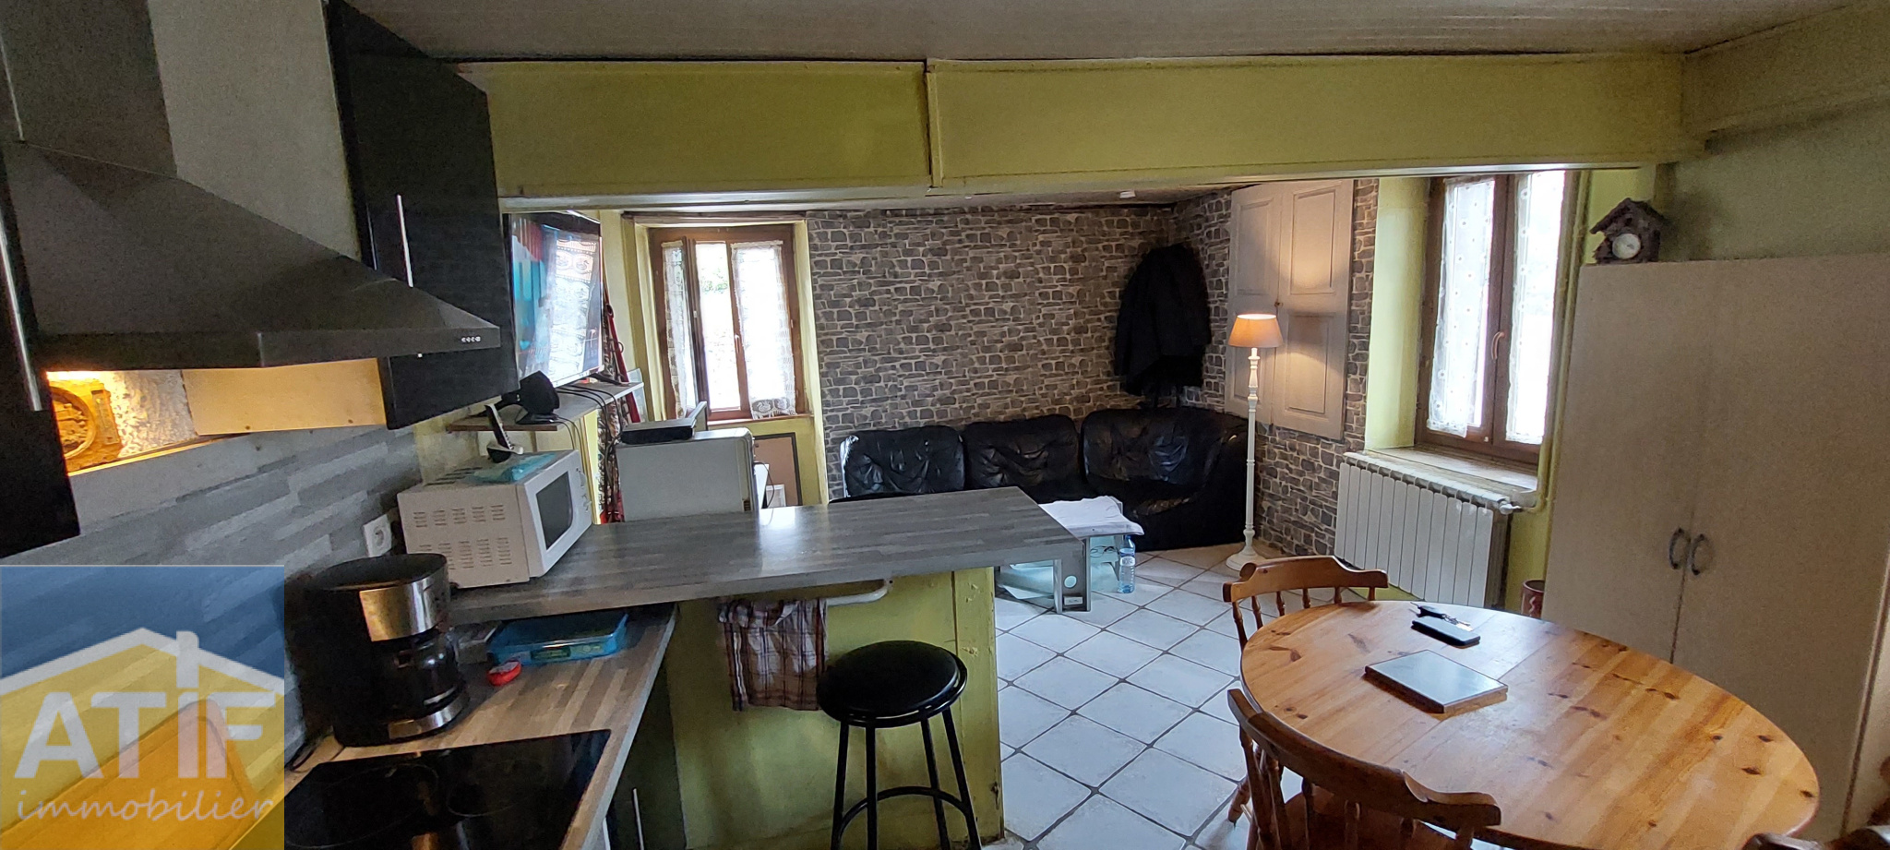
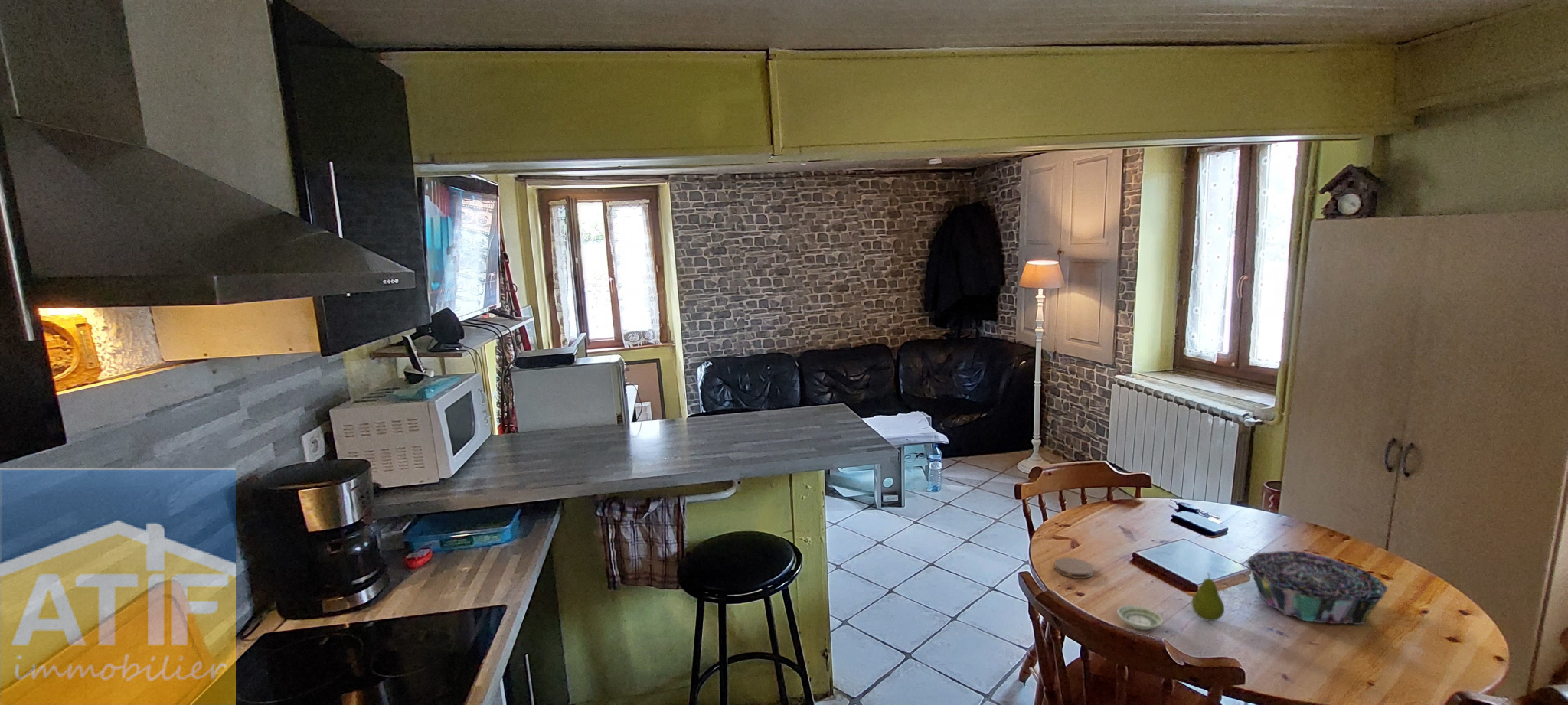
+ coaster [1054,556,1094,579]
+ saucer [1116,605,1165,631]
+ decorative bowl [1246,550,1388,625]
+ fruit [1191,572,1225,622]
